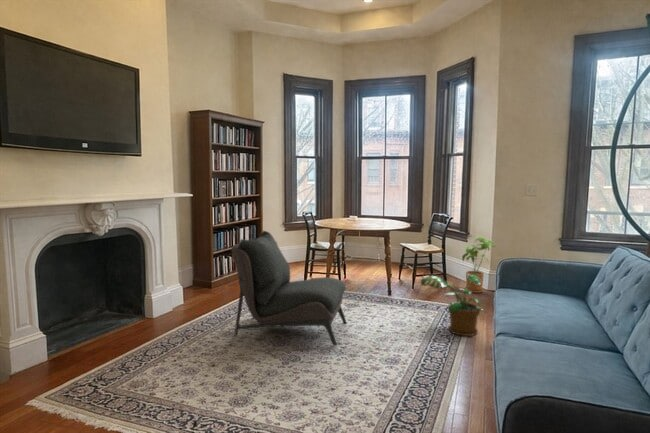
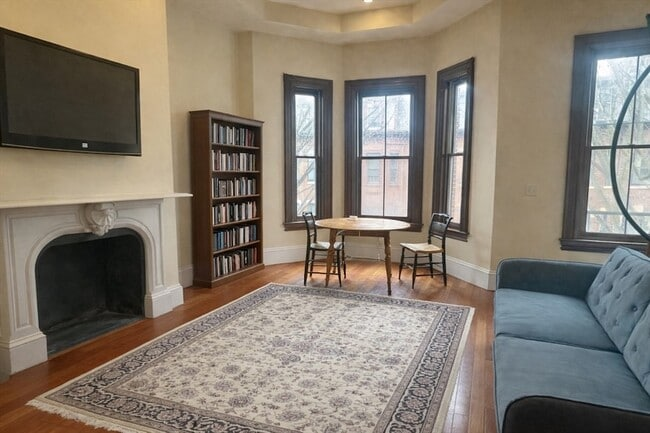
- armless chair [231,230,348,347]
- potted plant [420,274,487,337]
- house plant [461,236,498,294]
